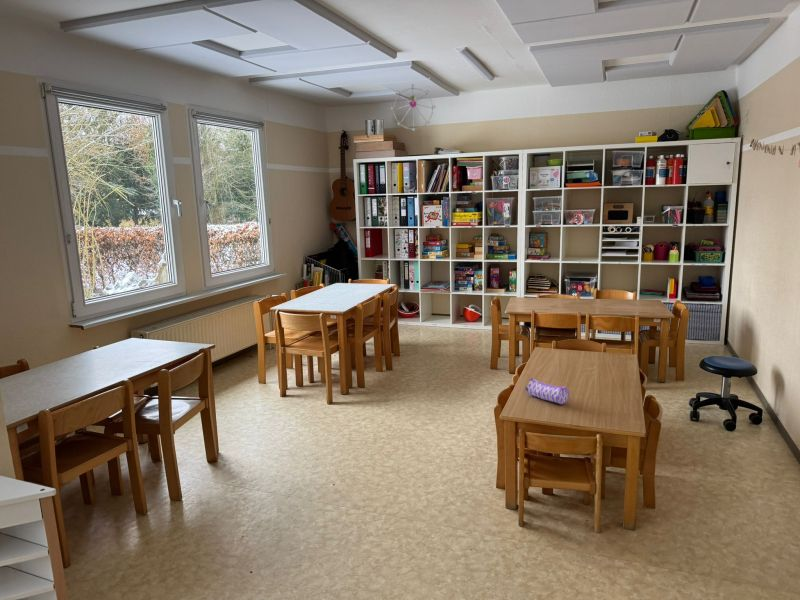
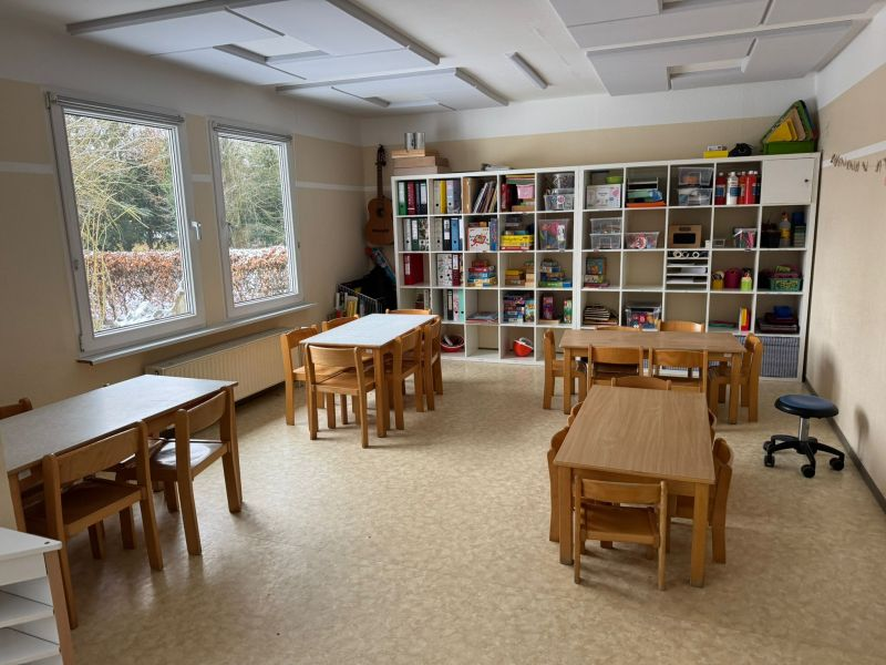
- ceiling mobile [390,83,437,132]
- pencil case [524,377,570,405]
